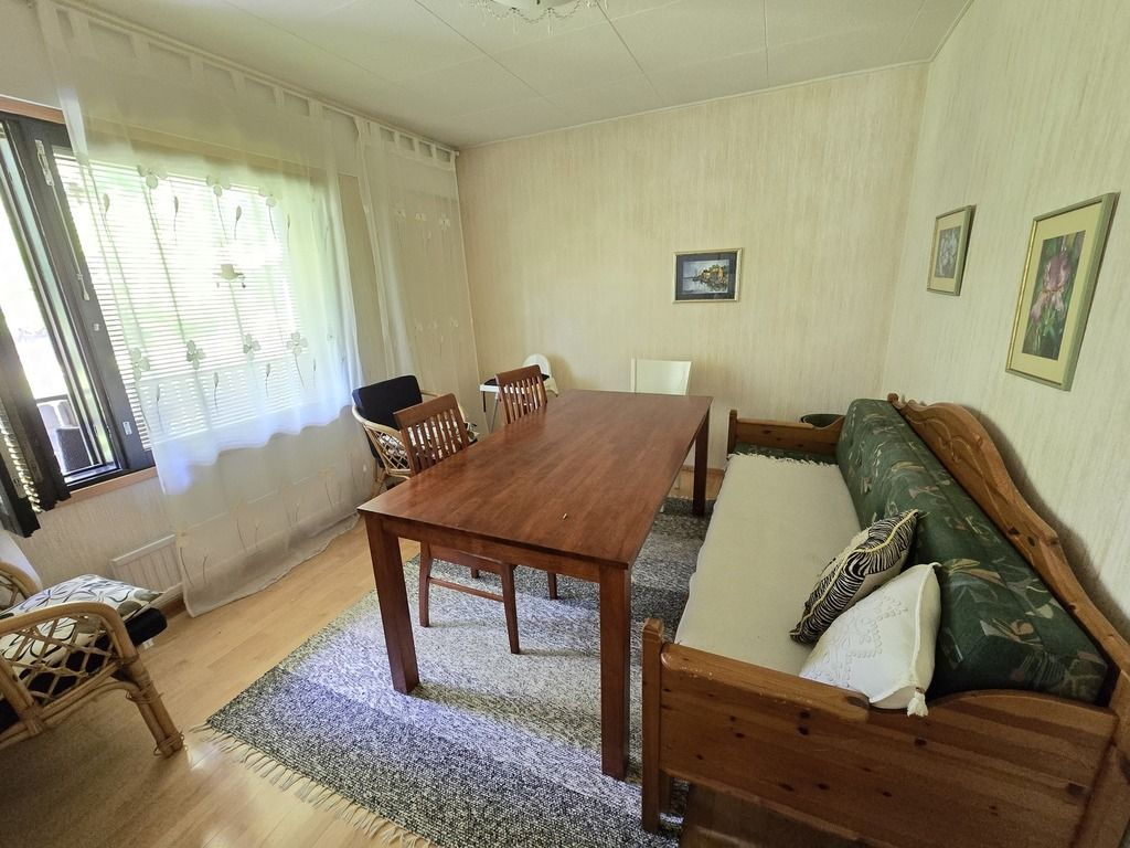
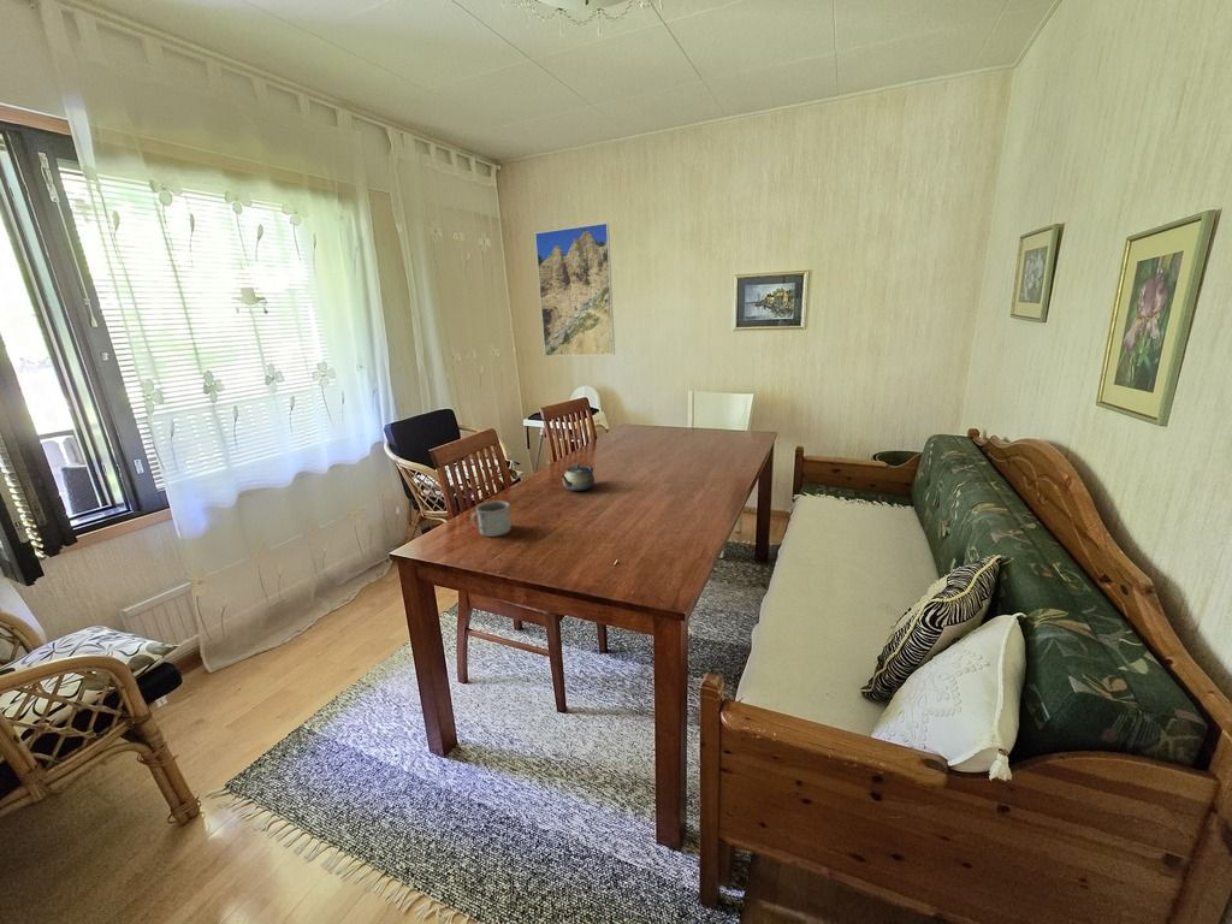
+ teapot [559,463,596,492]
+ mug [470,499,513,538]
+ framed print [534,221,616,357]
